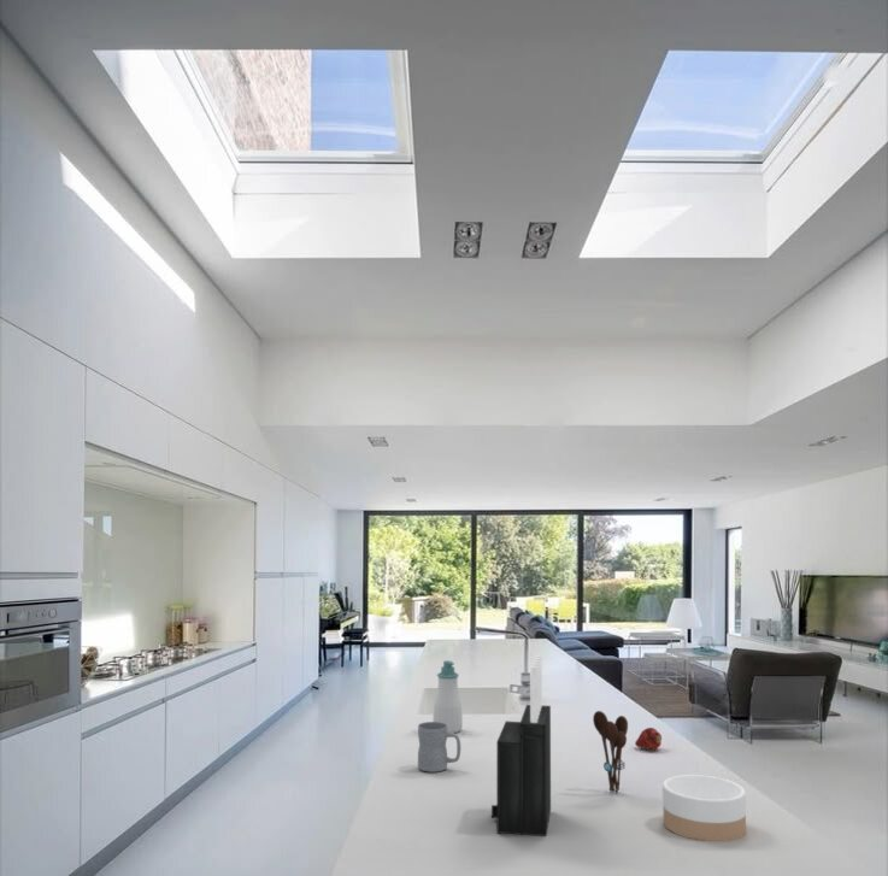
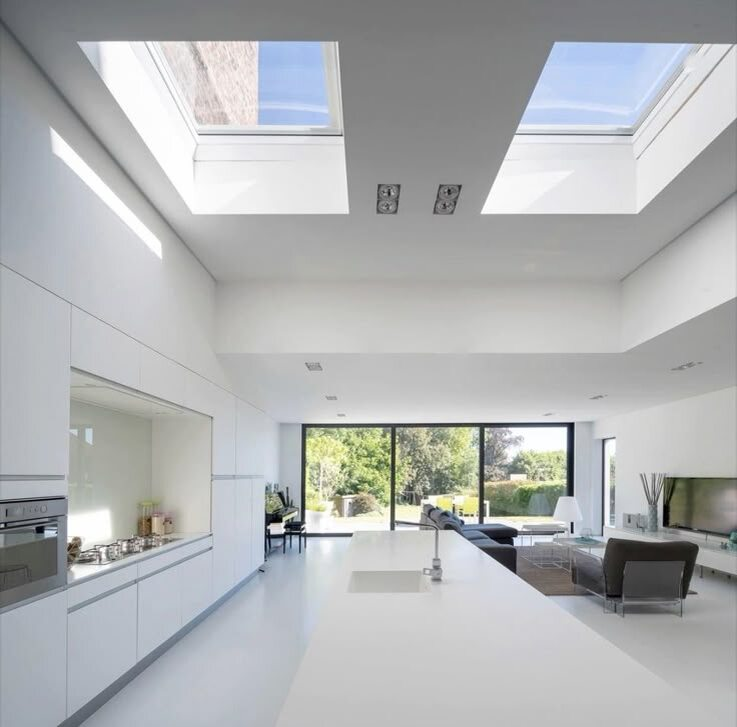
- mug [417,721,461,774]
- fruit [634,727,663,751]
- bowl [661,774,747,842]
- knife block [490,654,552,837]
- soap bottle [431,659,464,734]
- utensil holder [592,710,629,794]
